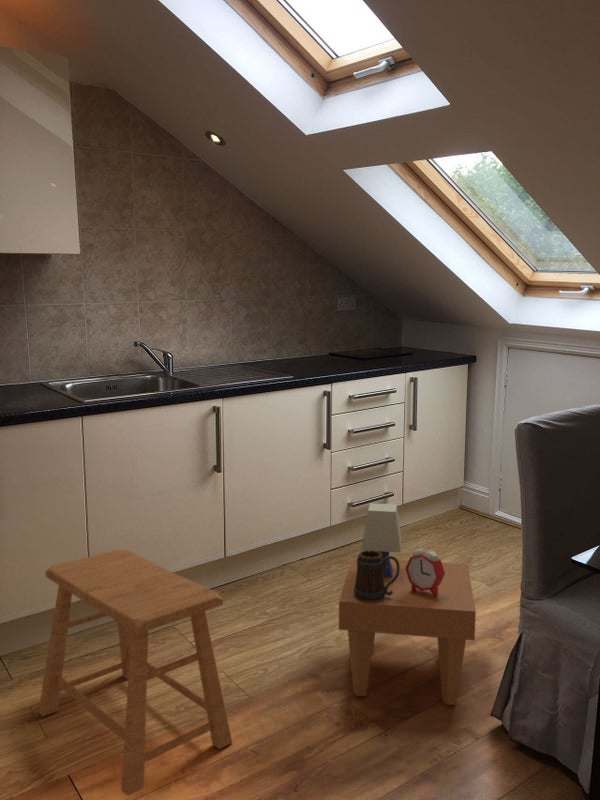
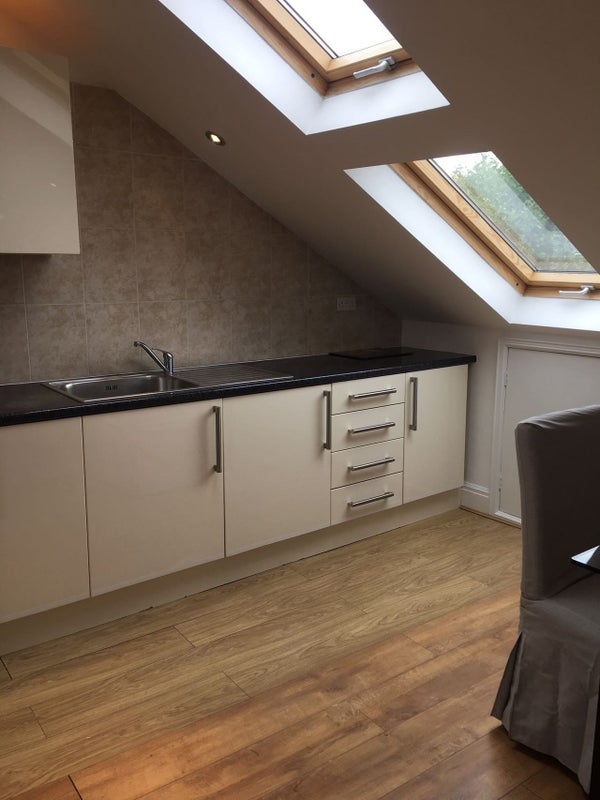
- stool [37,549,233,797]
- mug [354,550,400,601]
- side table [338,502,477,706]
